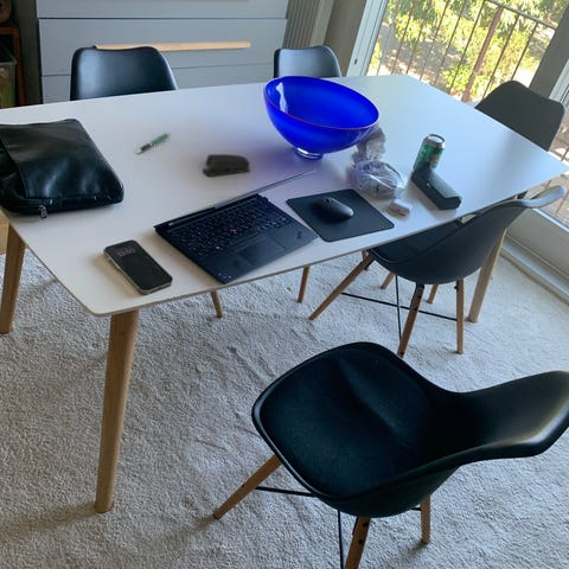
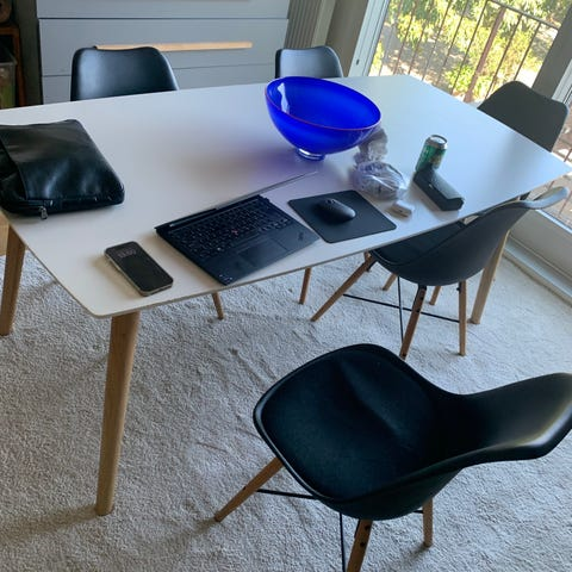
- pen [135,132,171,154]
- stapler [202,153,251,178]
